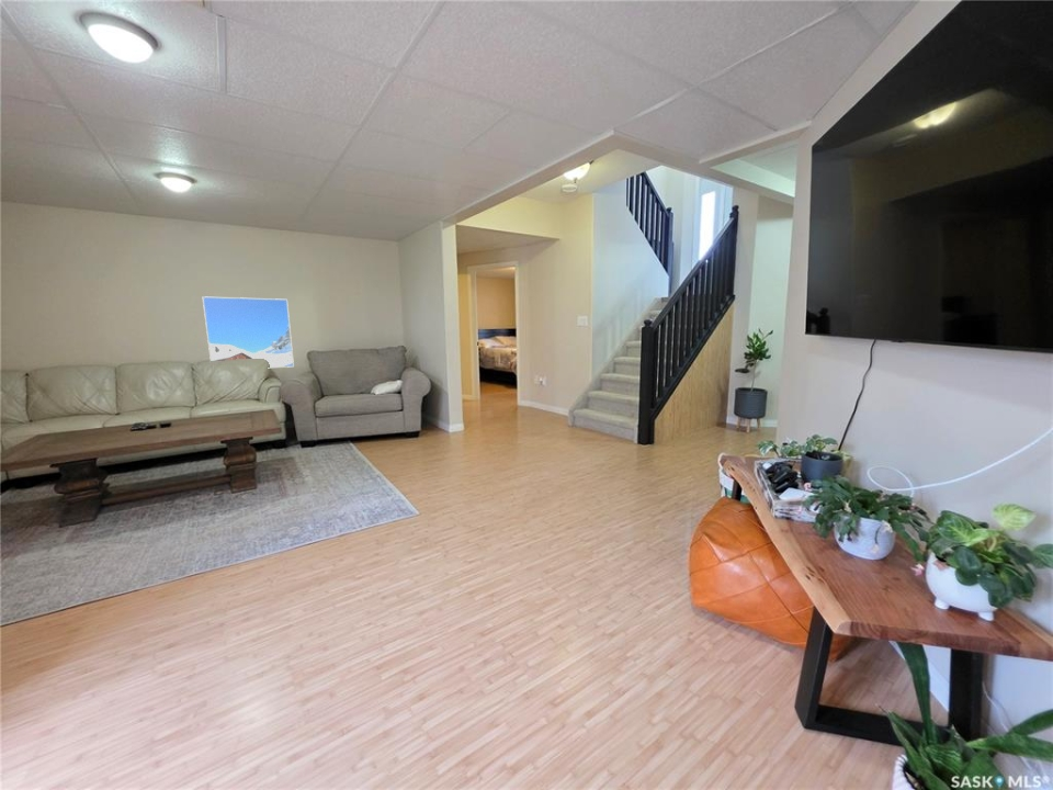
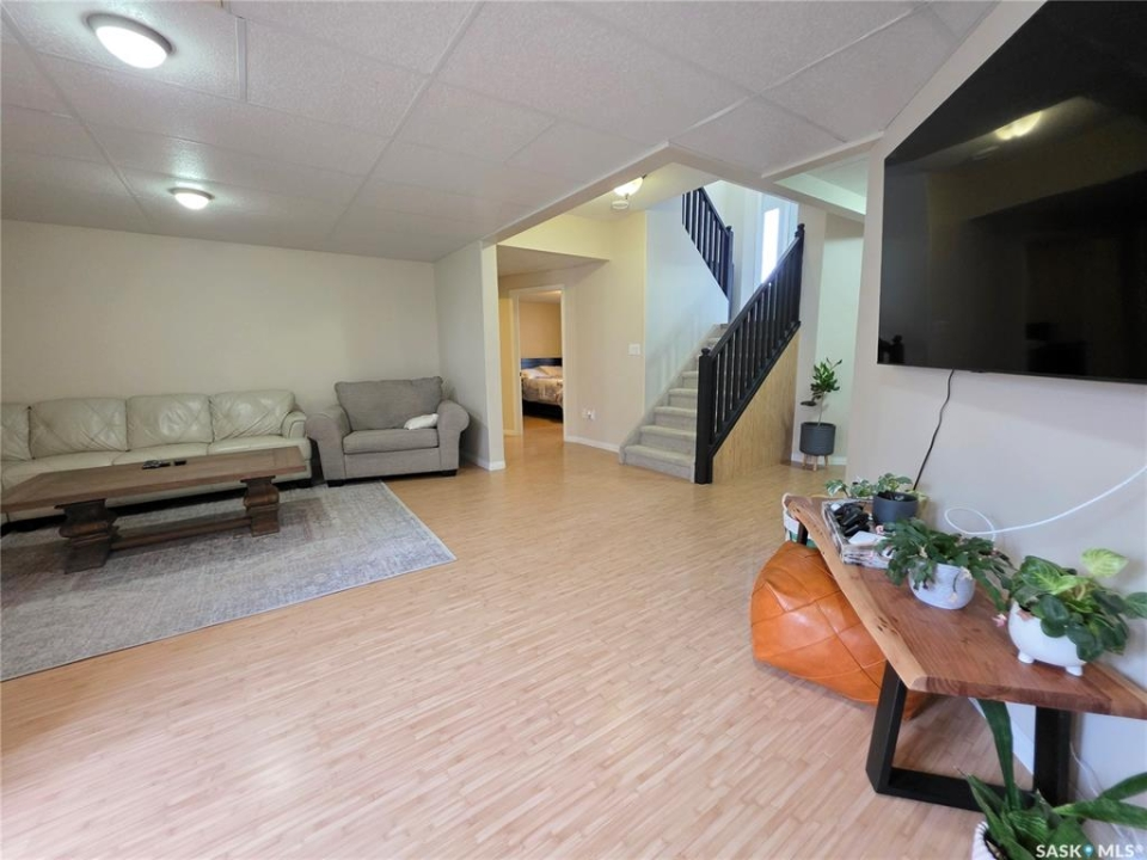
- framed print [202,295,295,369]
